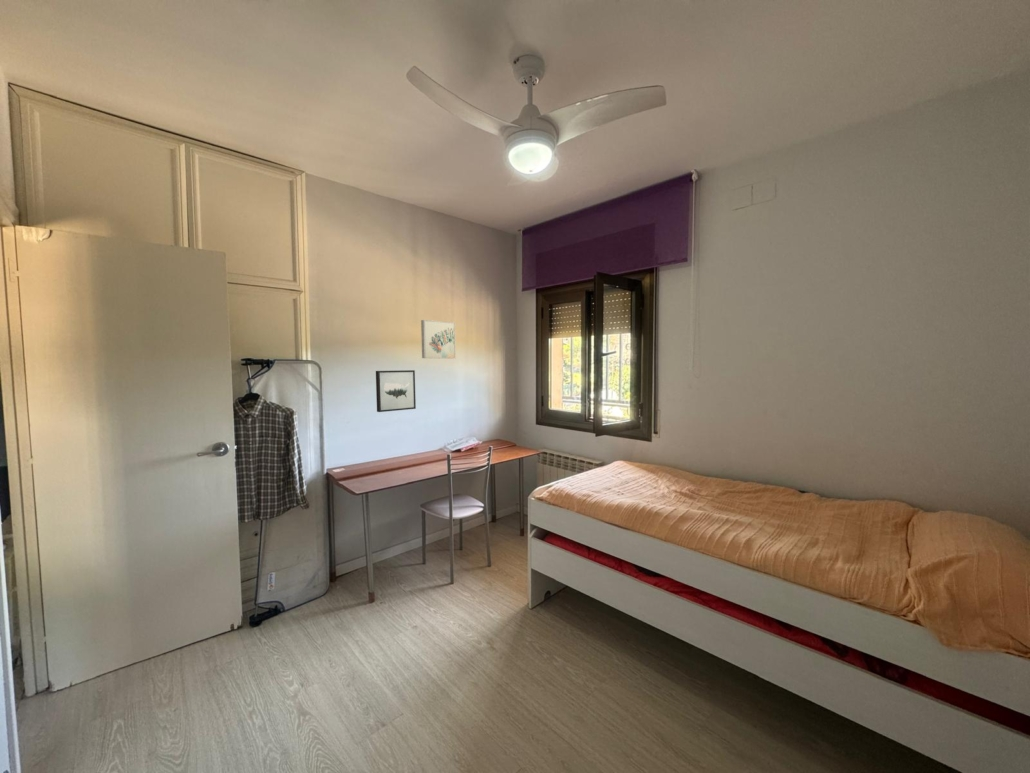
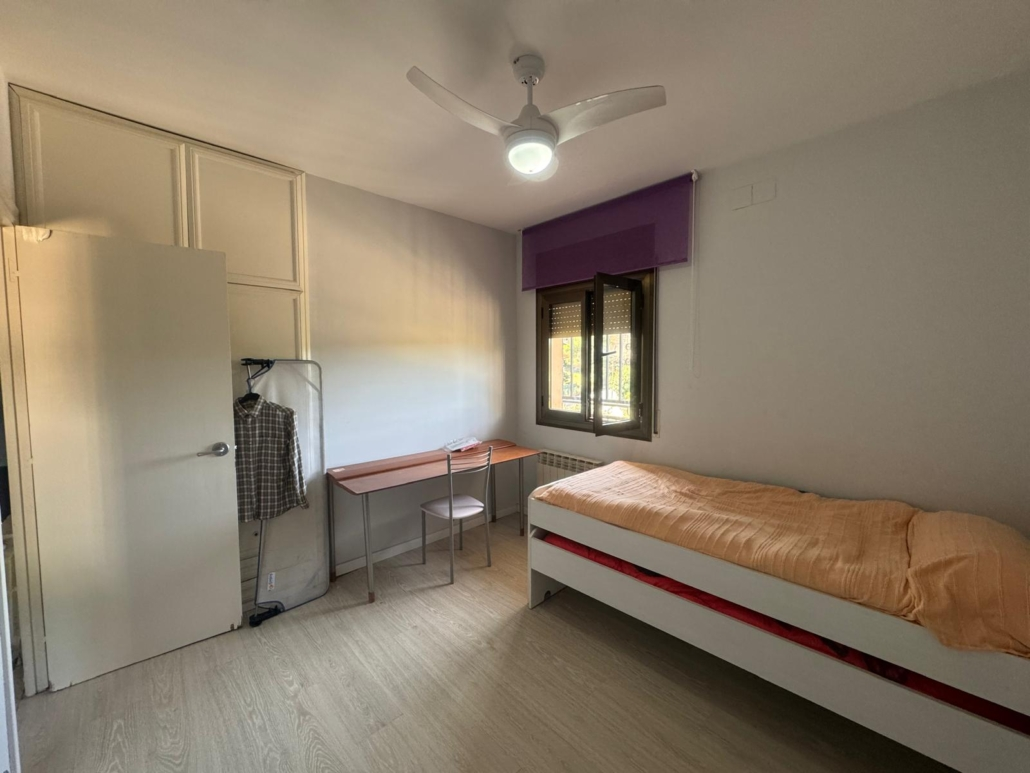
- wall art [375,369,417,413]
- wall art [420,319,457,359]
